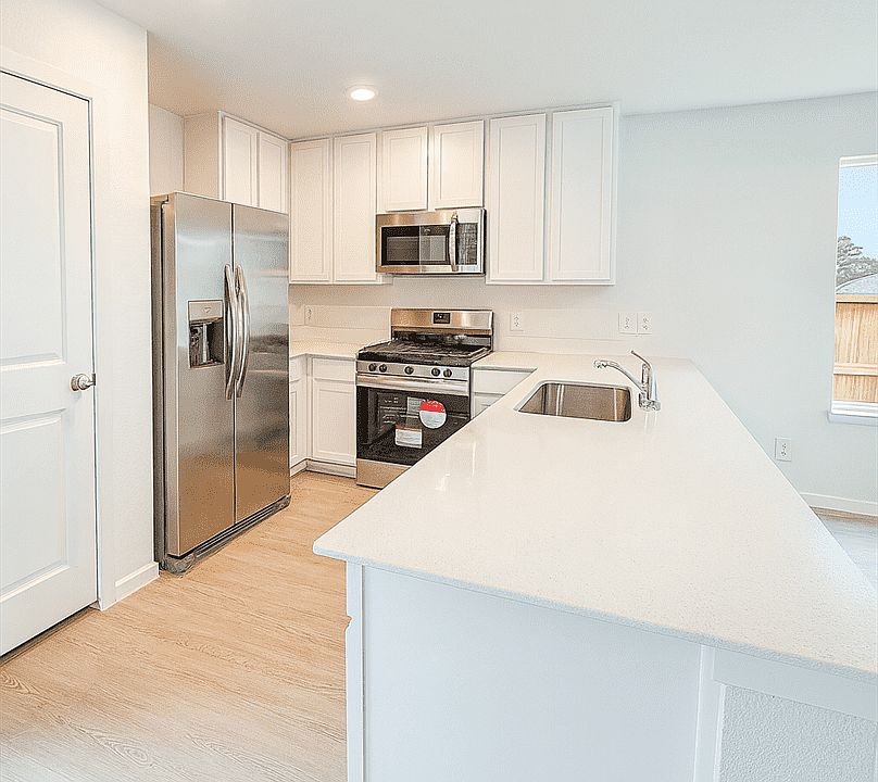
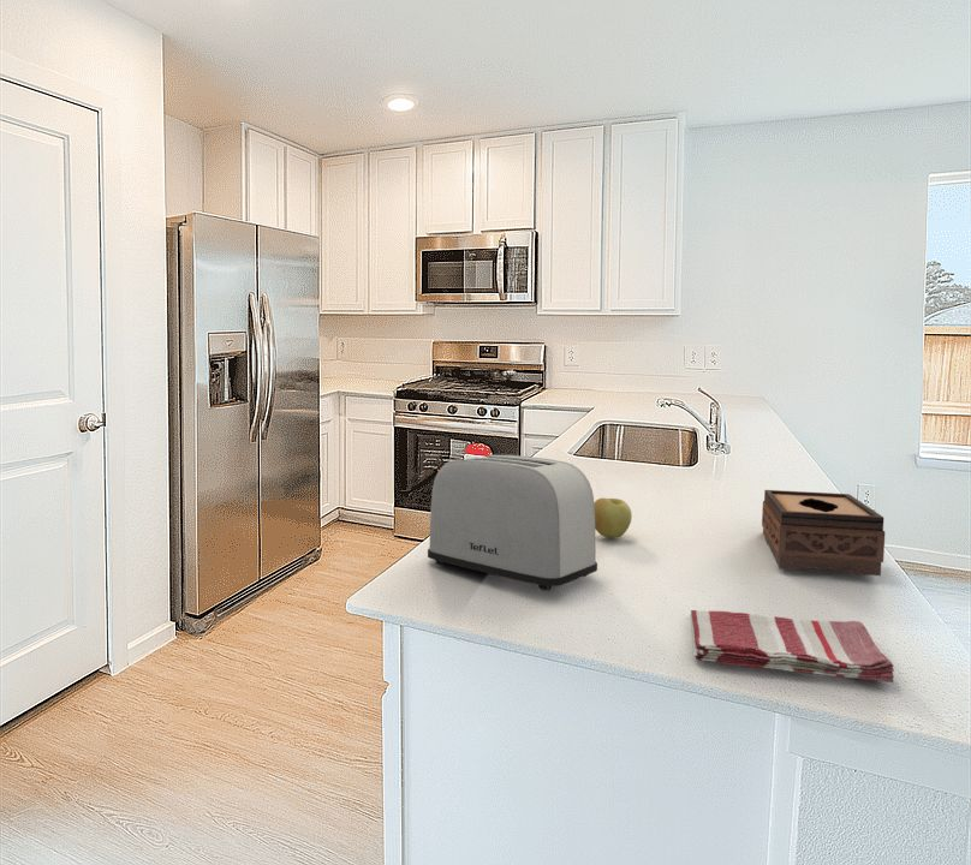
+ dish towel [690,609,895,684]
+ apple [594,497,633,539]
+ toaster [427,454,598,592]
+ tissue box [761,489,886,577]
